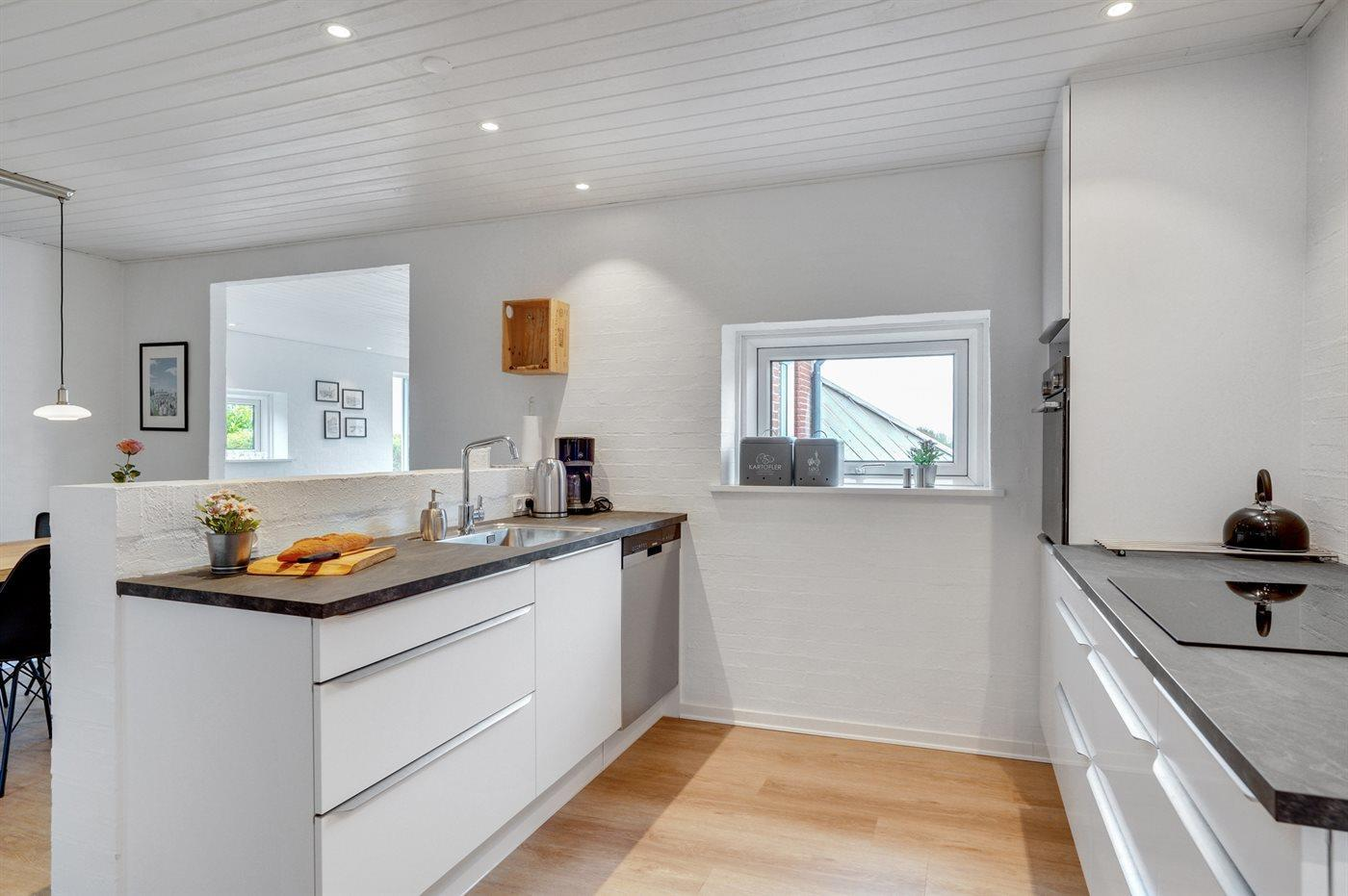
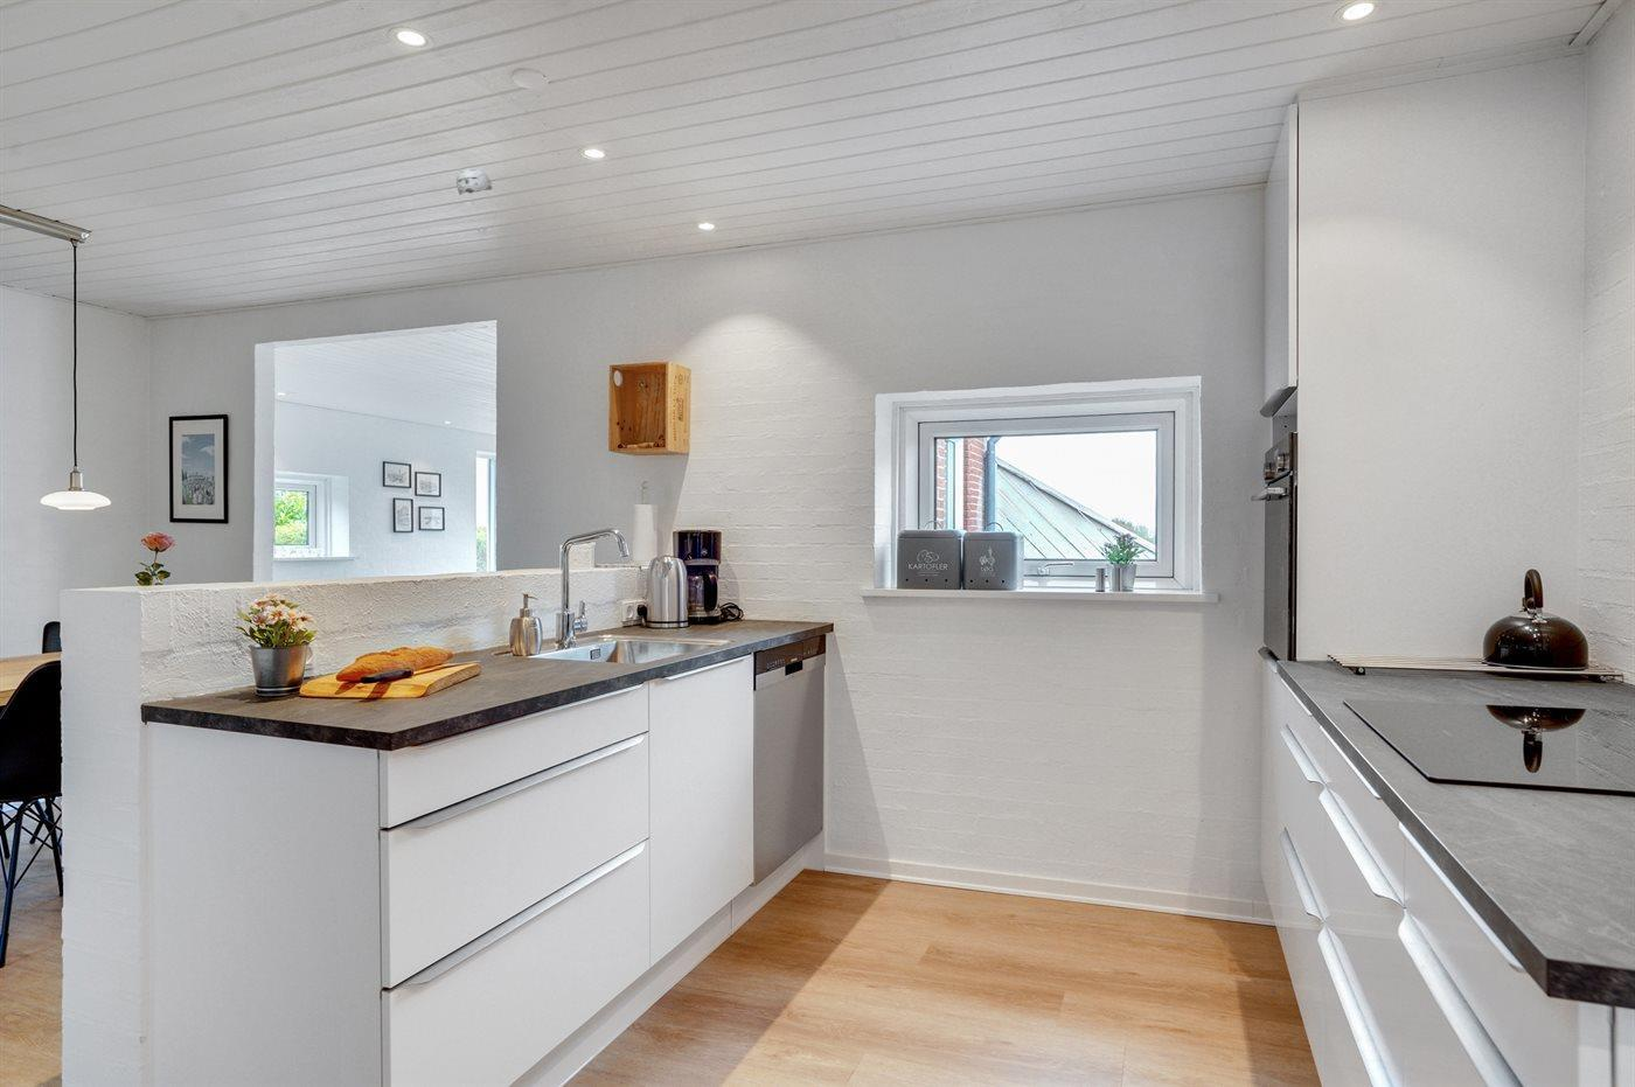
+ smoke detector [456,167,492,197]
